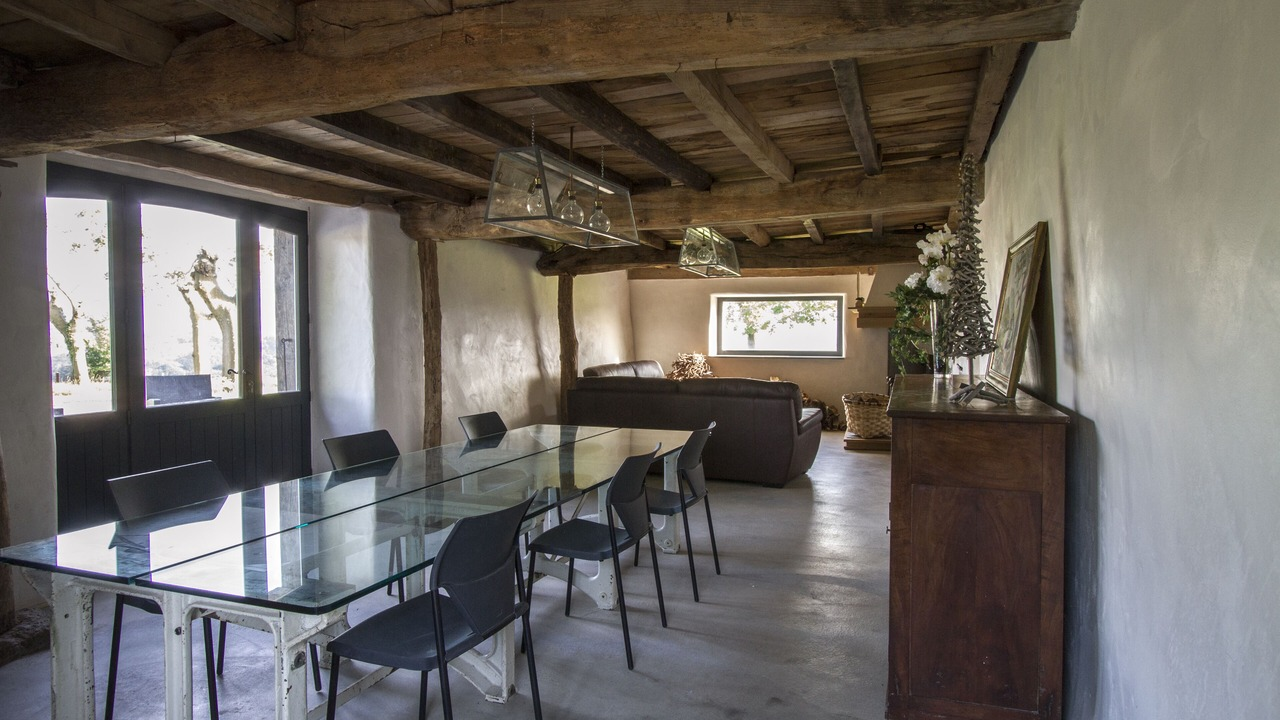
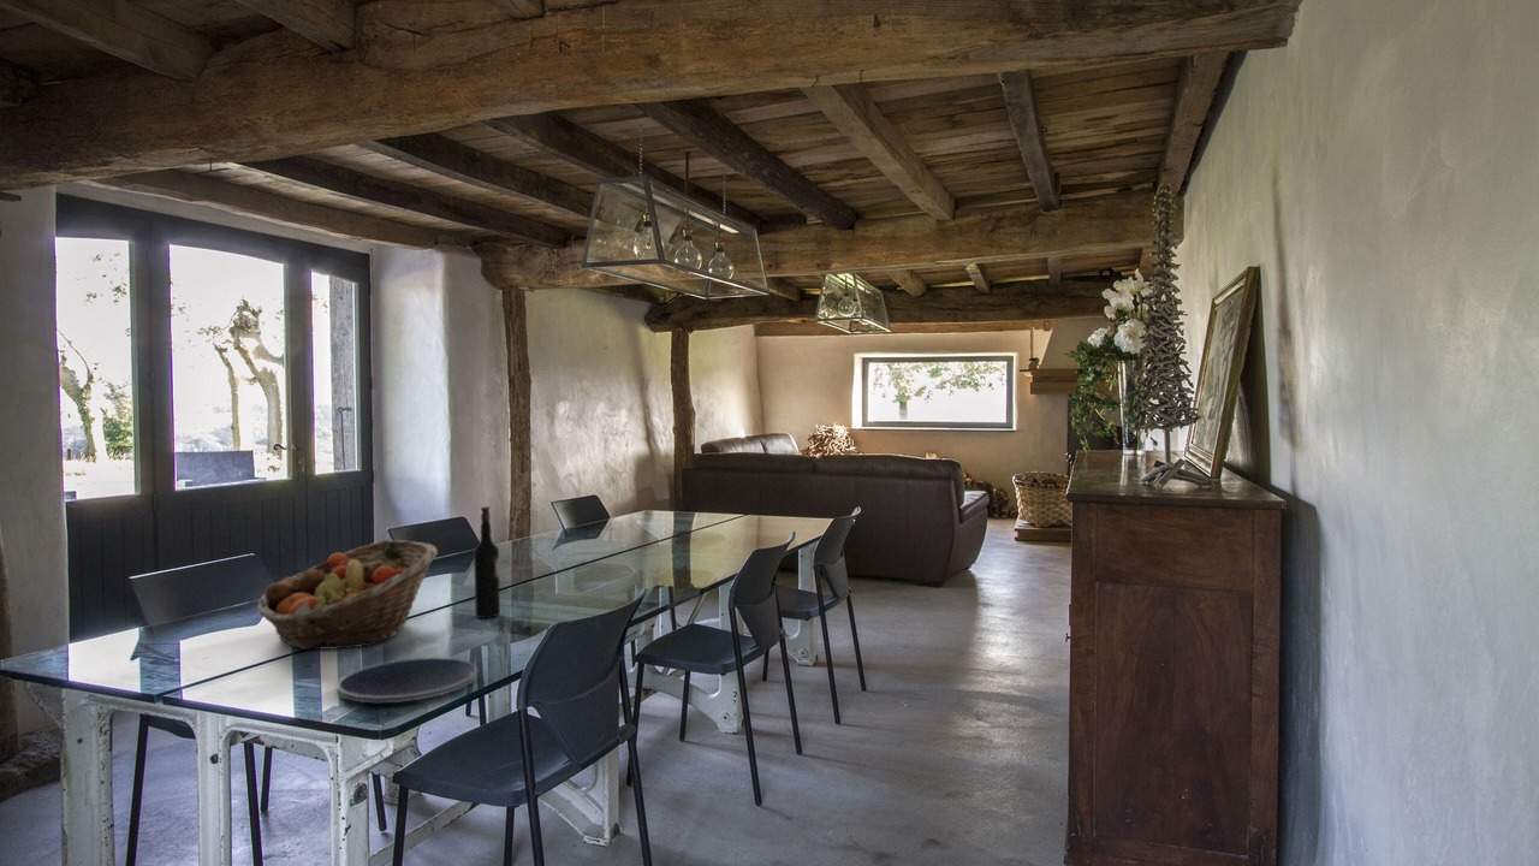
+ plate [335,656,479,704]
+ fruit basket [256,539,439,651]
+ wine bottle [473,505,501,619]
